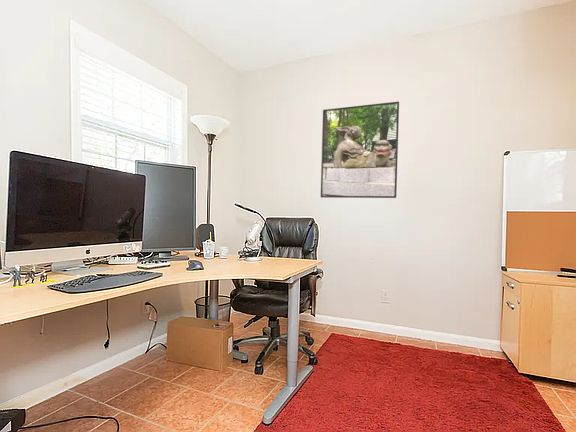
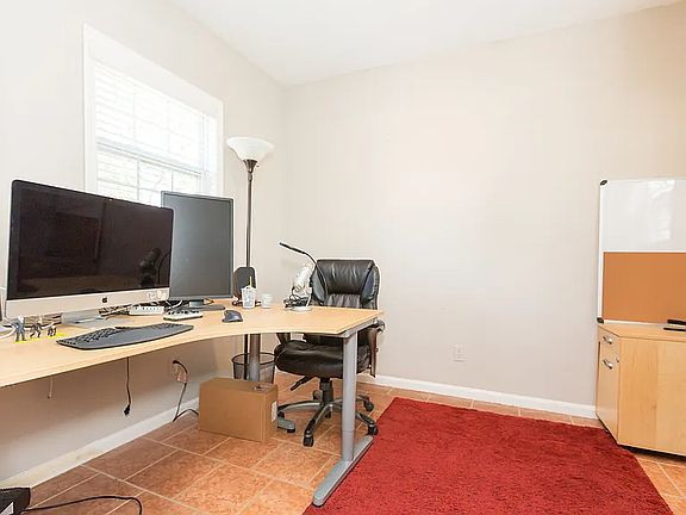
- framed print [320,100,400,199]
